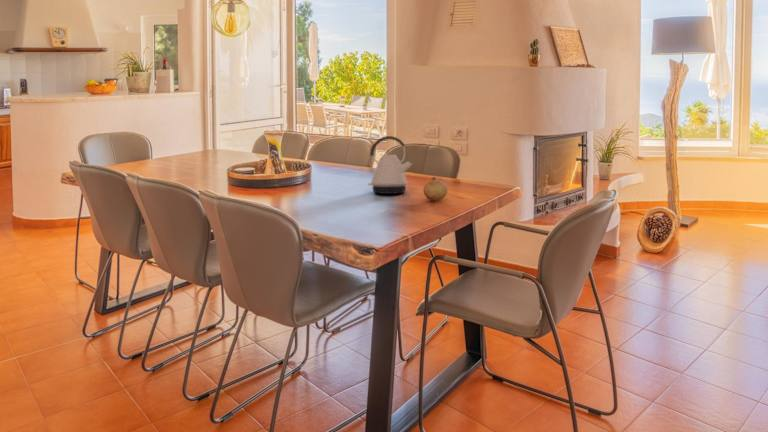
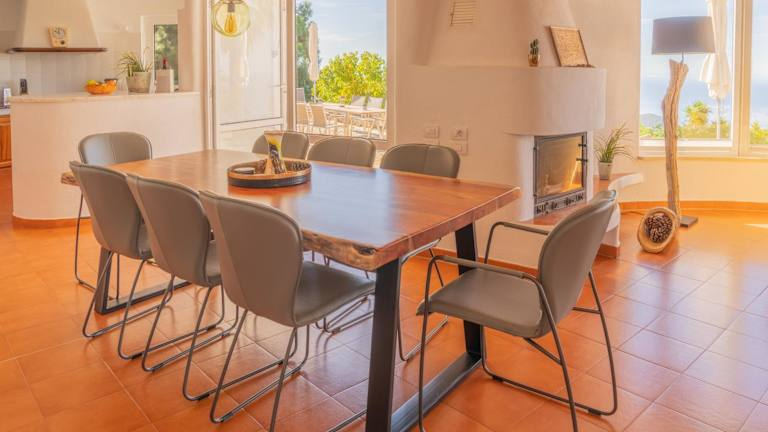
- kettle [367,135,413,195]
- fruit [423,176,449,202]
